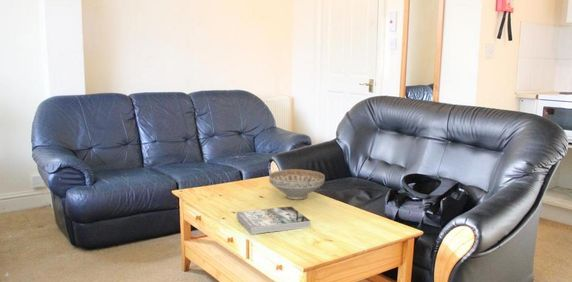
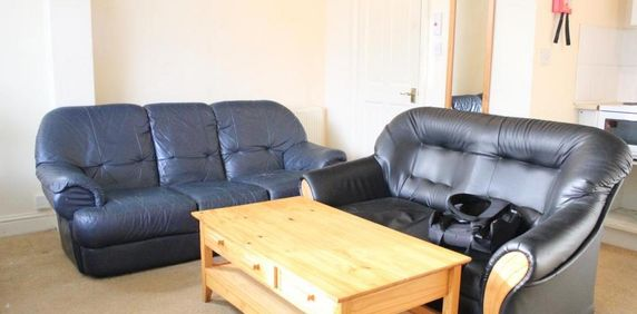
- decorative bowl [268,168,326,201]
- book [236,205,311,235]
